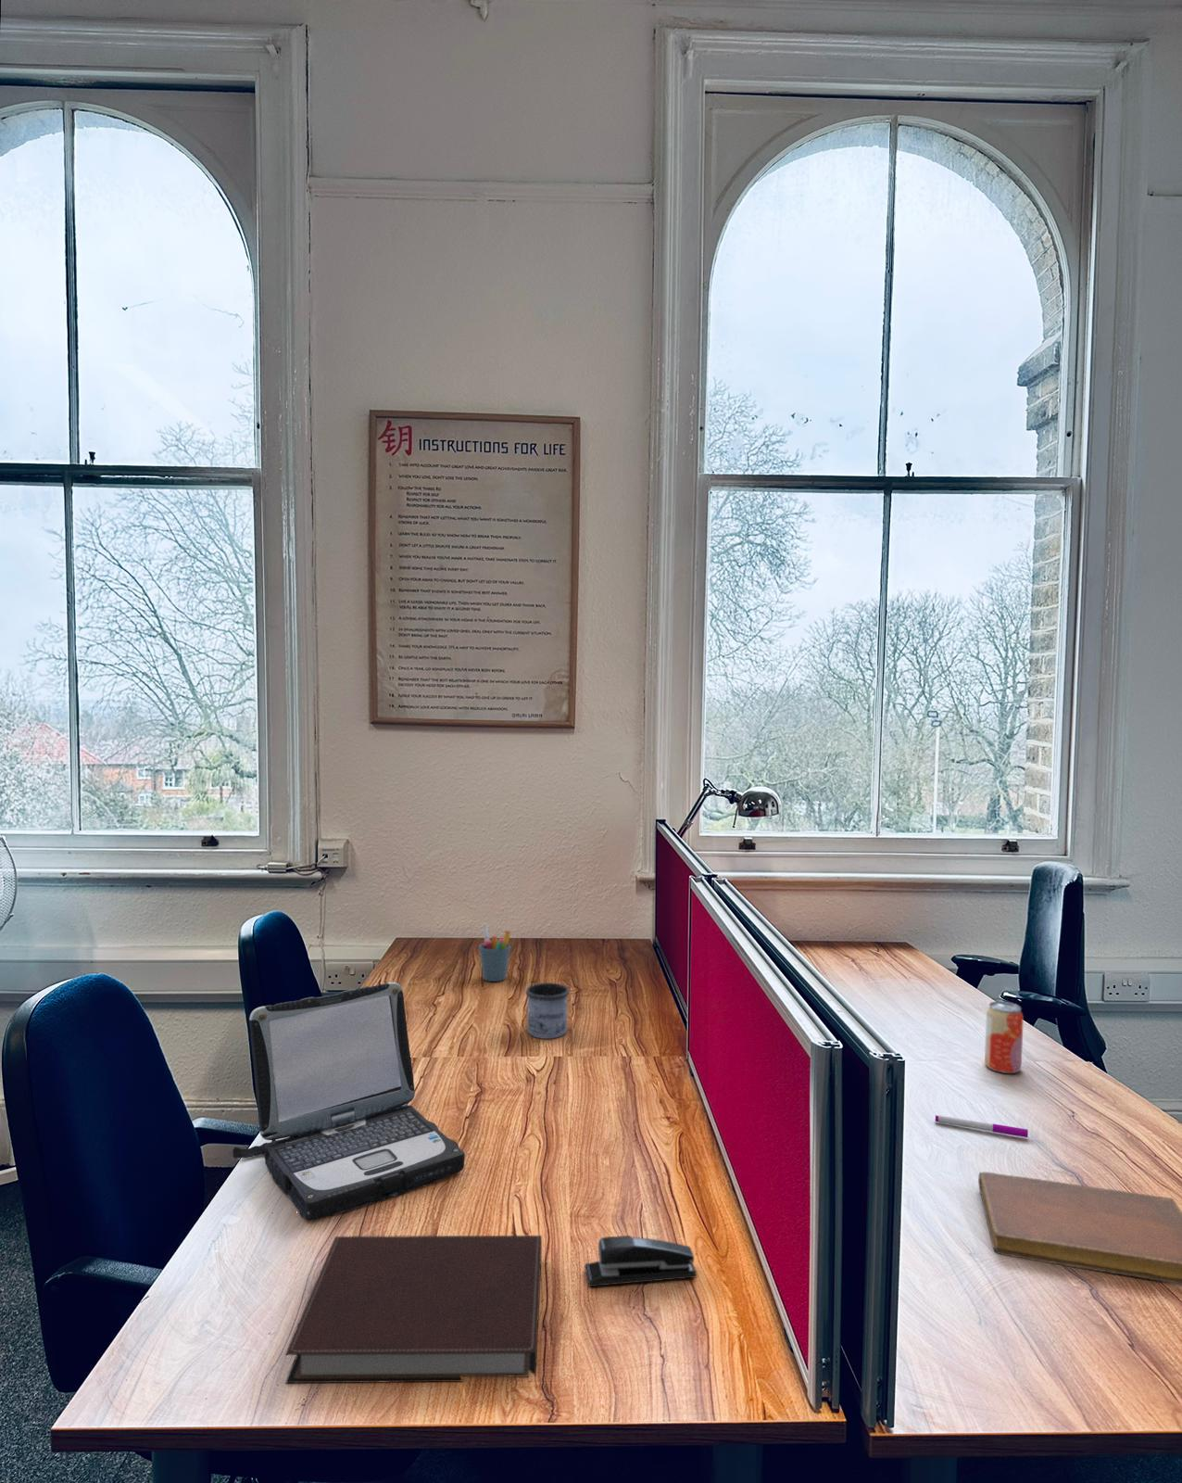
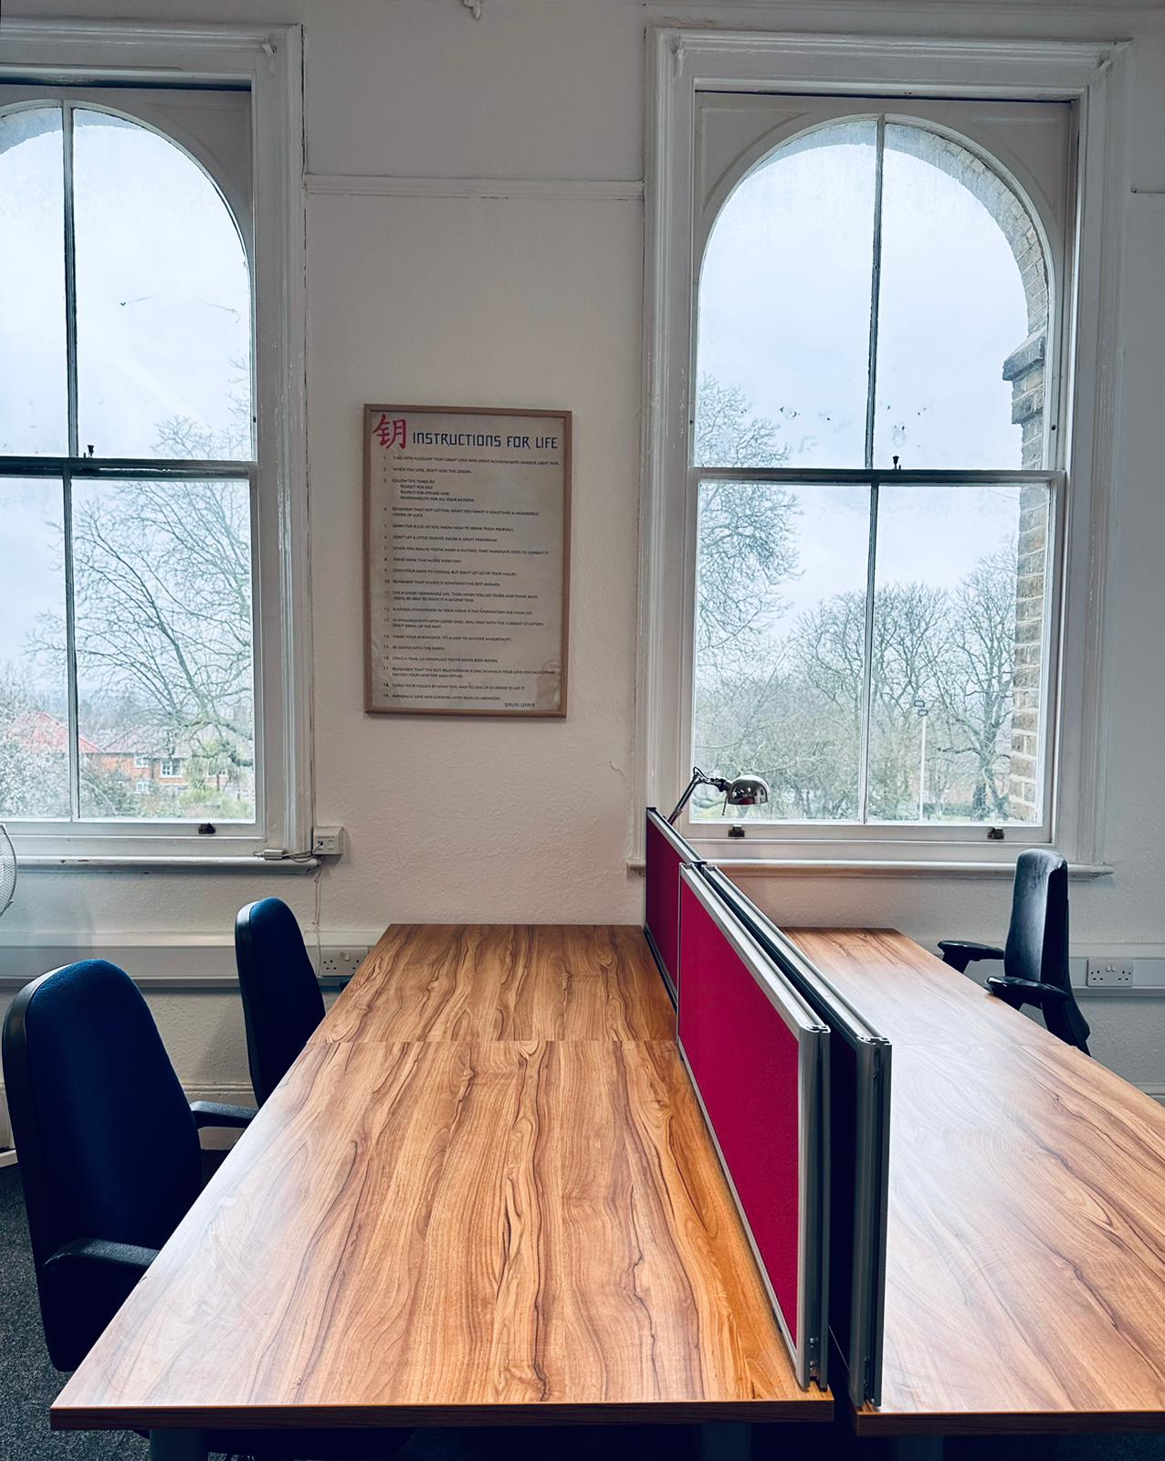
- pen [935,1114,1029,1138]
- stapler [584,1234,697,1288]
- pen holder [478,924,513,982]
- laptop [232,981,466,1221]
- mug [525,981,570,1040]
- beverage can [984,1000,1024,1074]
- notebook [977,1172,1182,1285]
- notebook [285,1234,543,1384]
